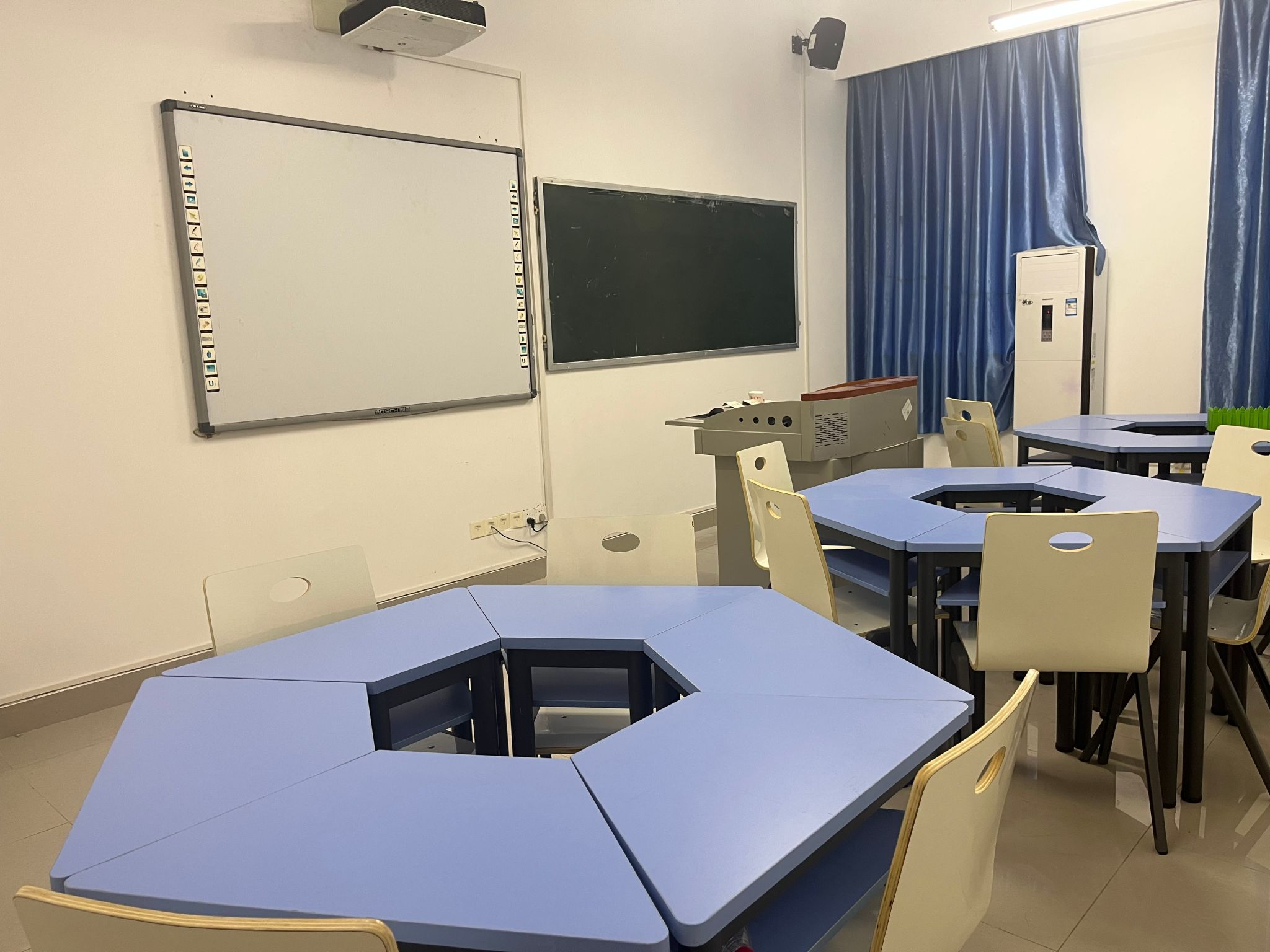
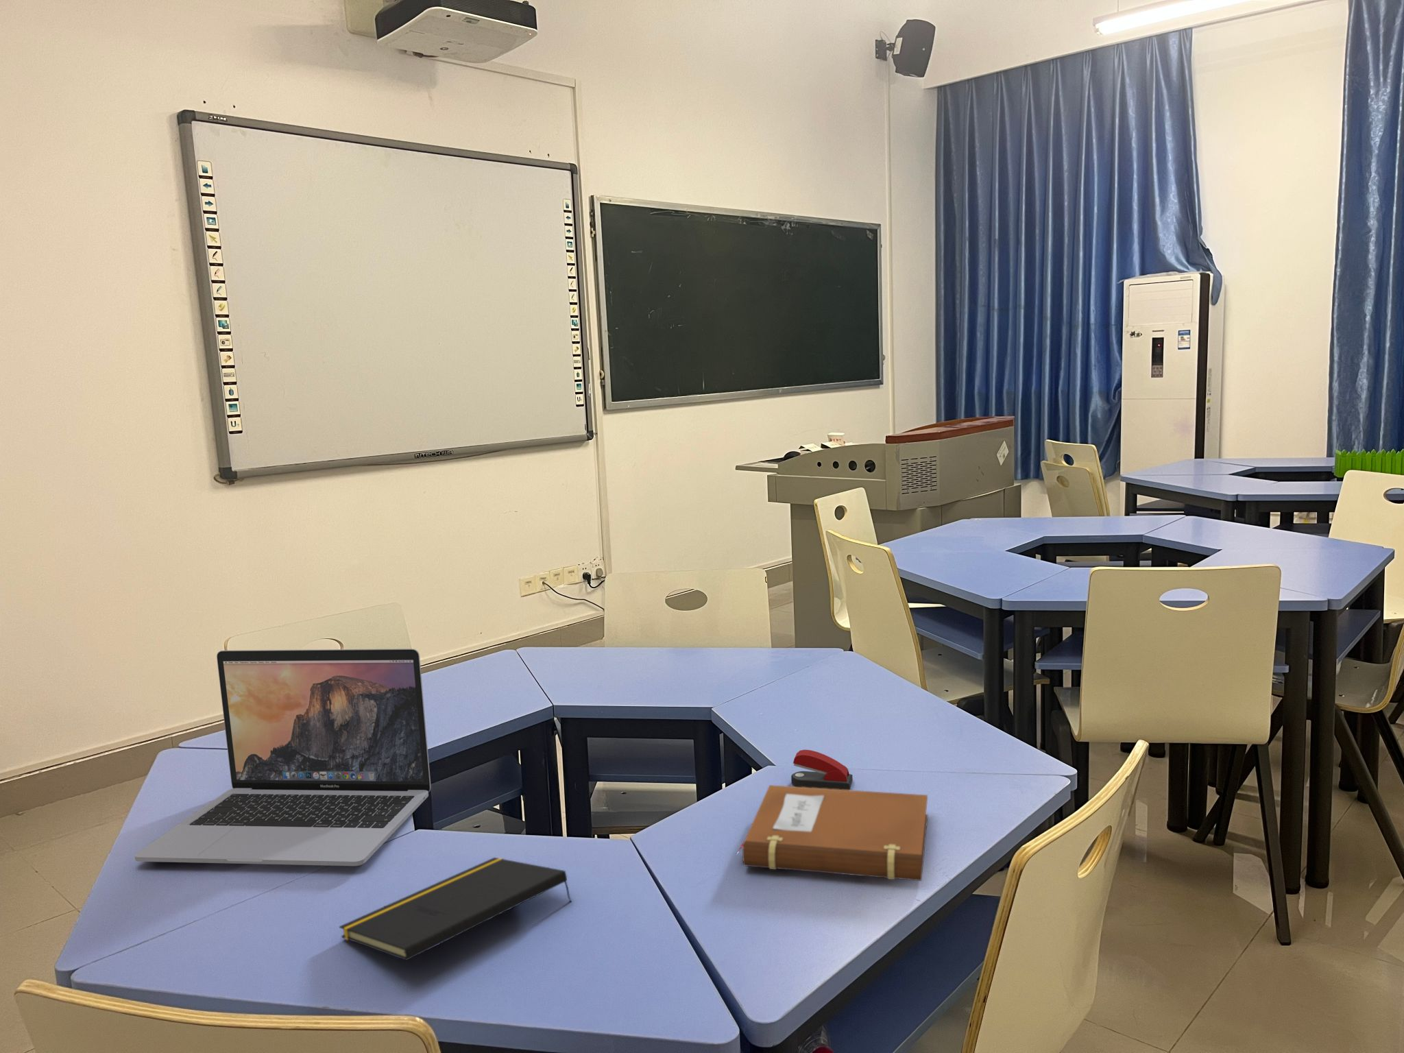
+ stapler [790,749,853,790]
+ laptop [135,648,431,866]
+ notepad [338,857,573,961]
+ notebook [738,784,929,882]
